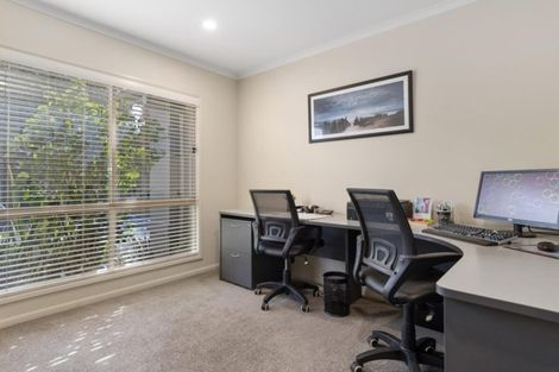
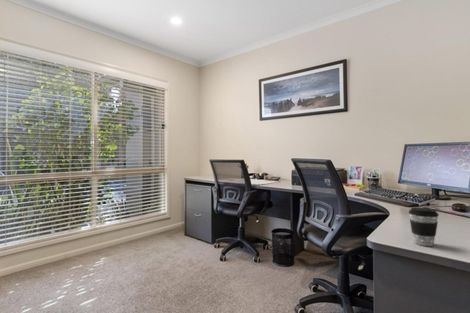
+ coffee cup [408,206,440,247]
